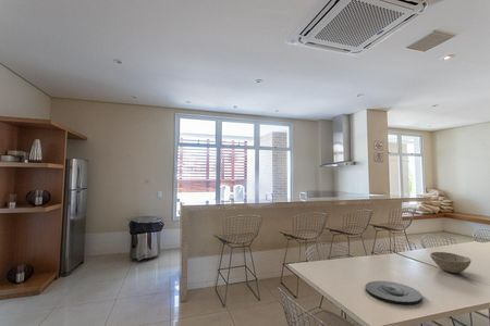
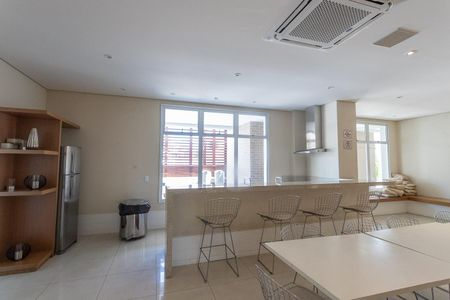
- bowl [429,251,471,274]
- plate [365,280,424,305]
